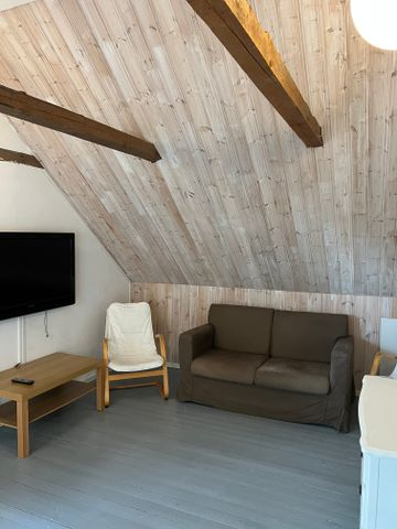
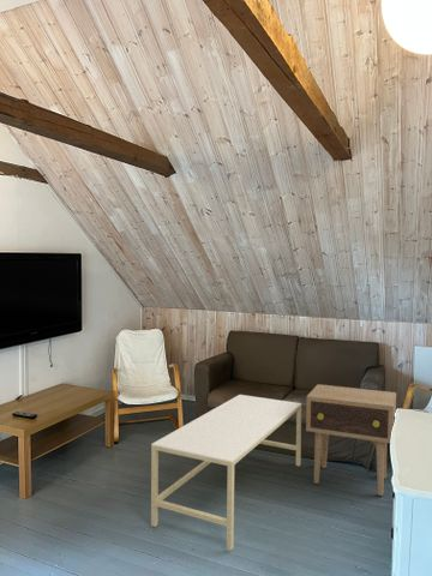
+ coffee table [150,394,302,551]
+ side table [305,383,397,497]
